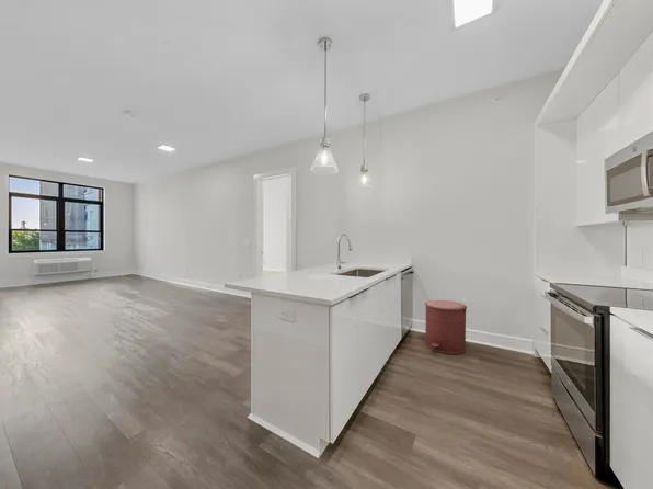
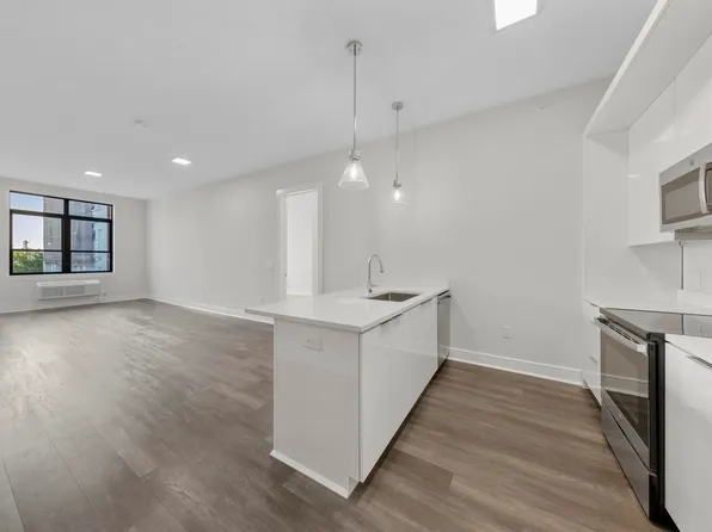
- trash can [424,299,468,355]
